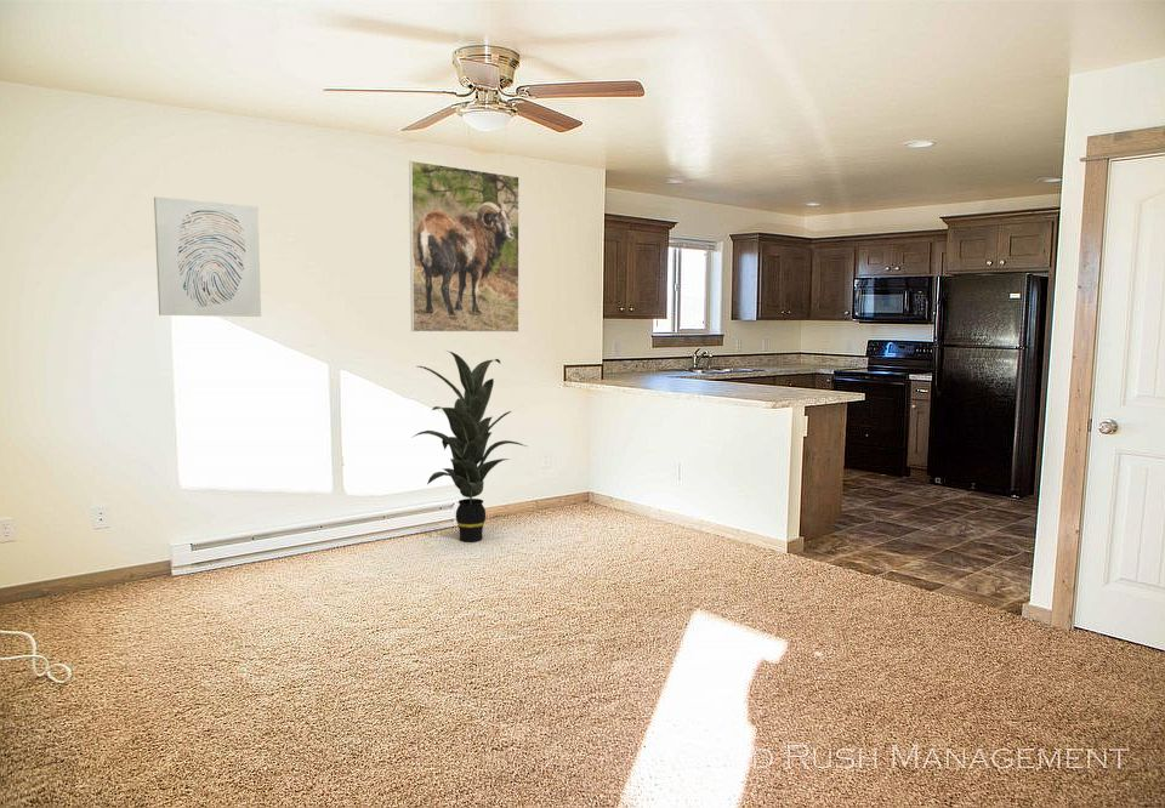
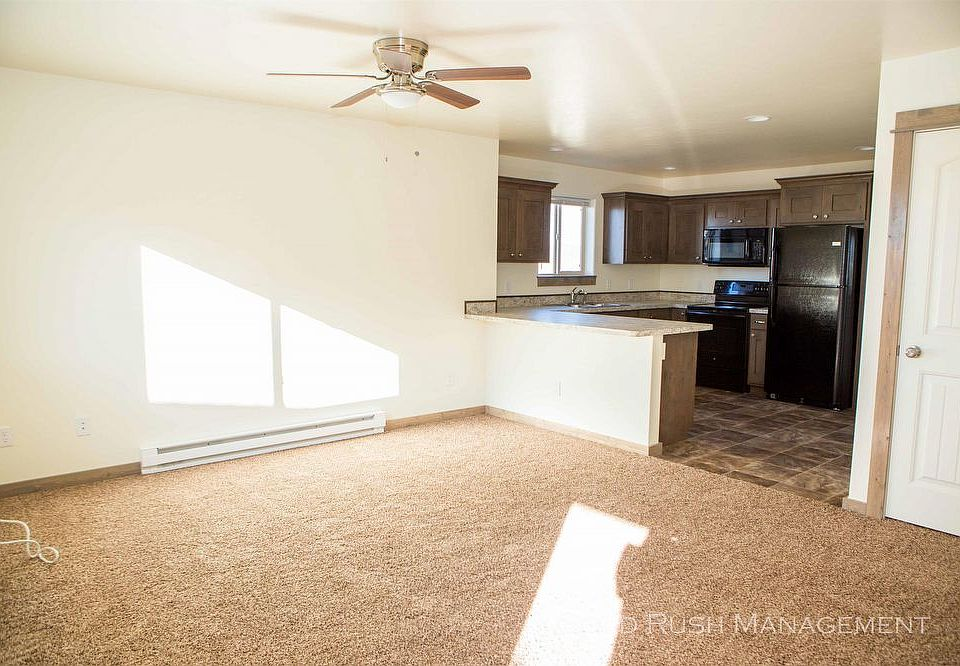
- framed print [408,159,521,334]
- indoor plant [410,349,528,544]
- wall art [153,195,262,318]
